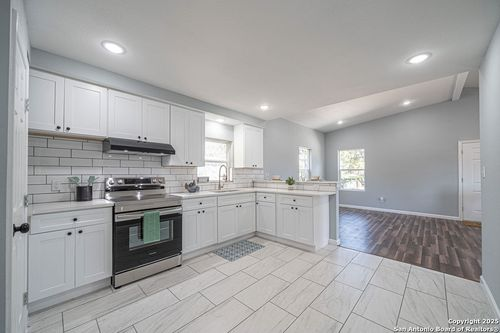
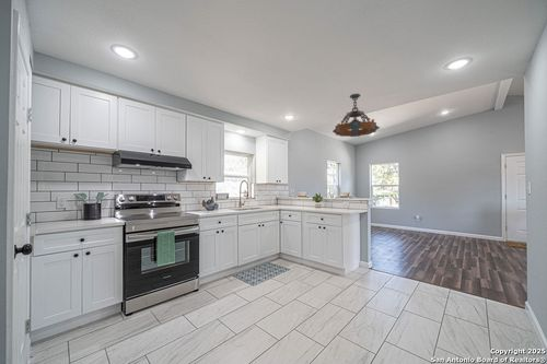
+ chandelier [331,93,381,138]
